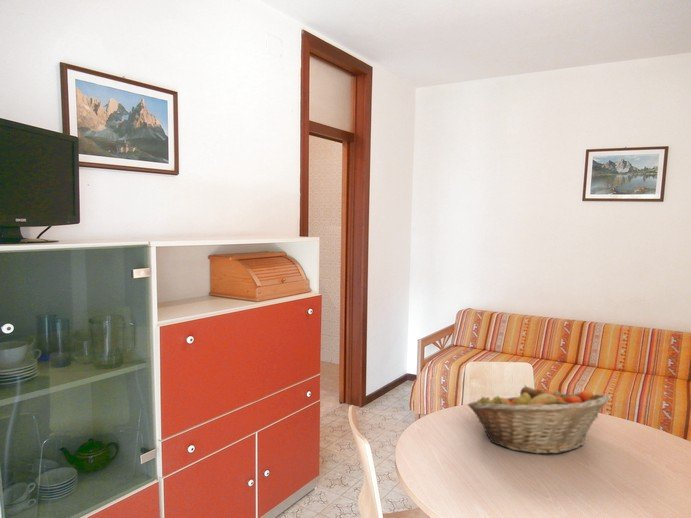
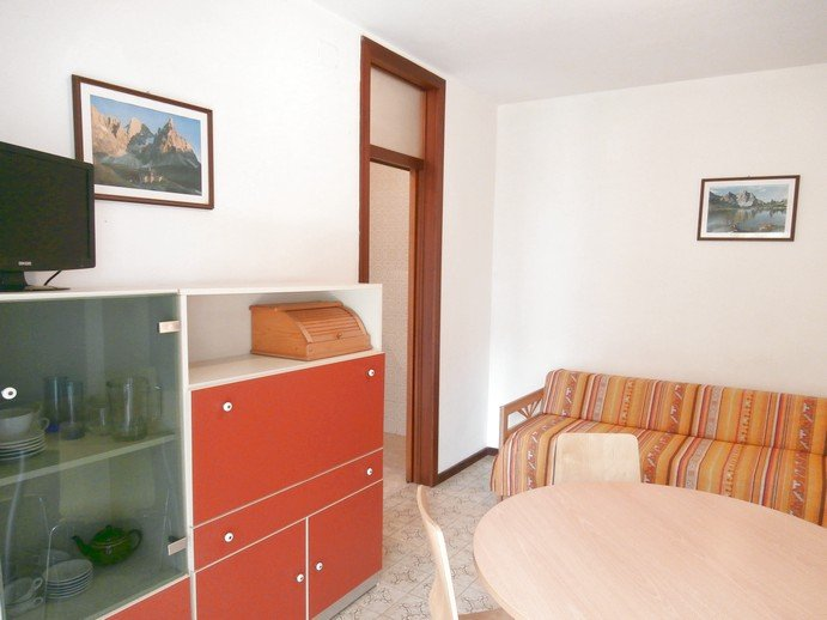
- fruit basket [467,384,611,455]
